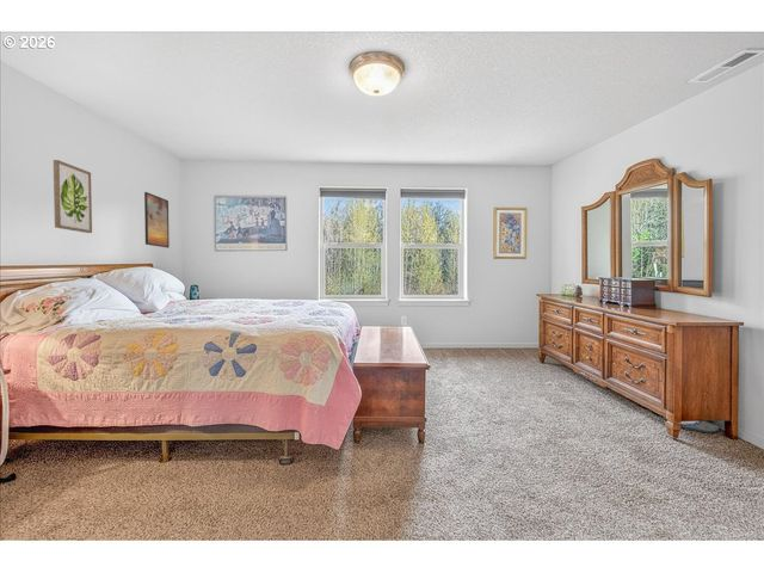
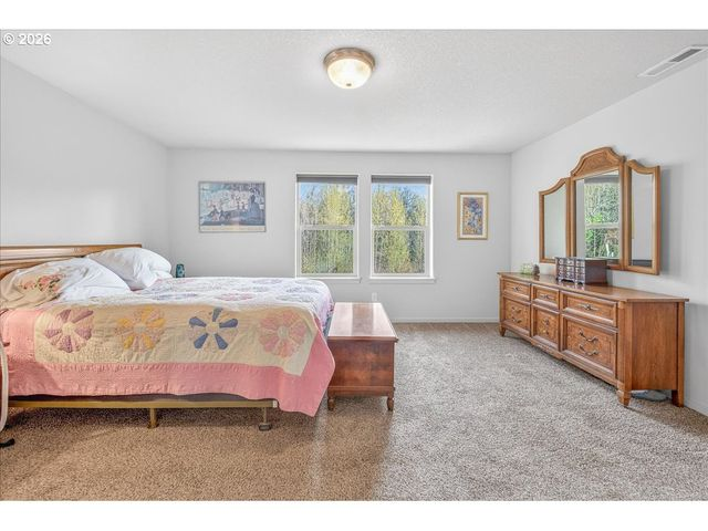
- wall art [53,159,93,234]
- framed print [143,191,171,248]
